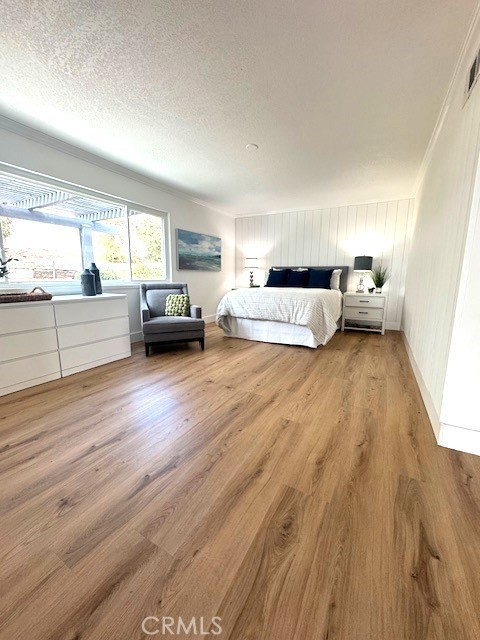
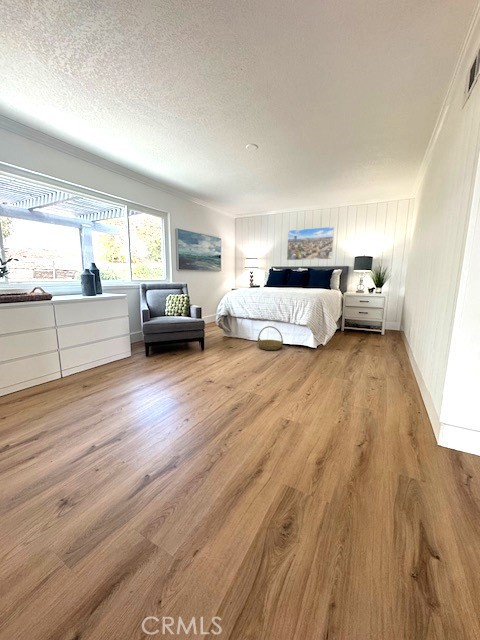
+ basket [256,325,284,351]
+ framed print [286,226,335,261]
